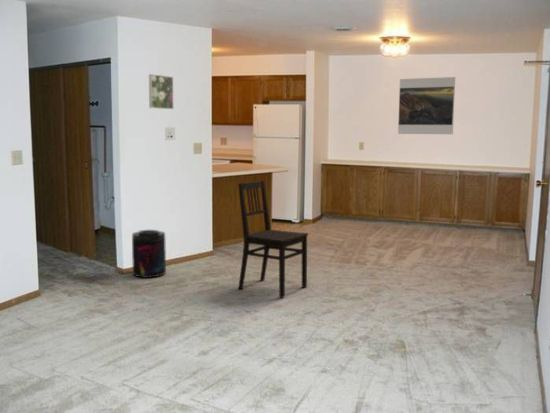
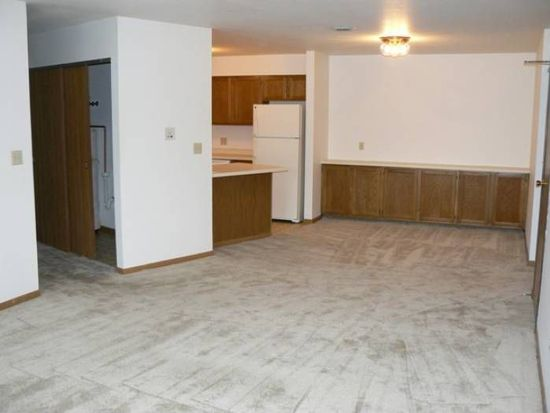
- supplement container [131,229,167,279]
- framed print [148,73,175,110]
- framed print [397,76,456,135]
- dining chair [237,180,309,299]
